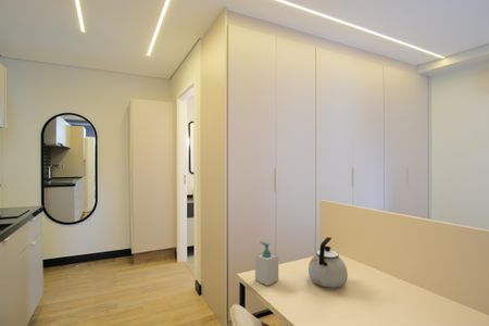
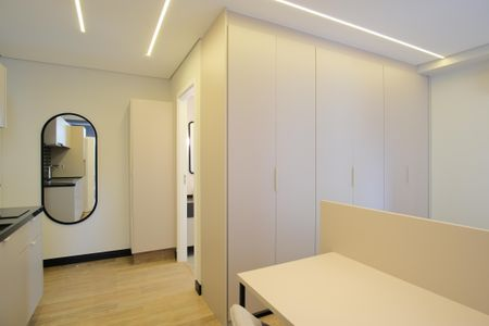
- soap bottle [254,240,279,287]
- kettle [308,236,349,289]
